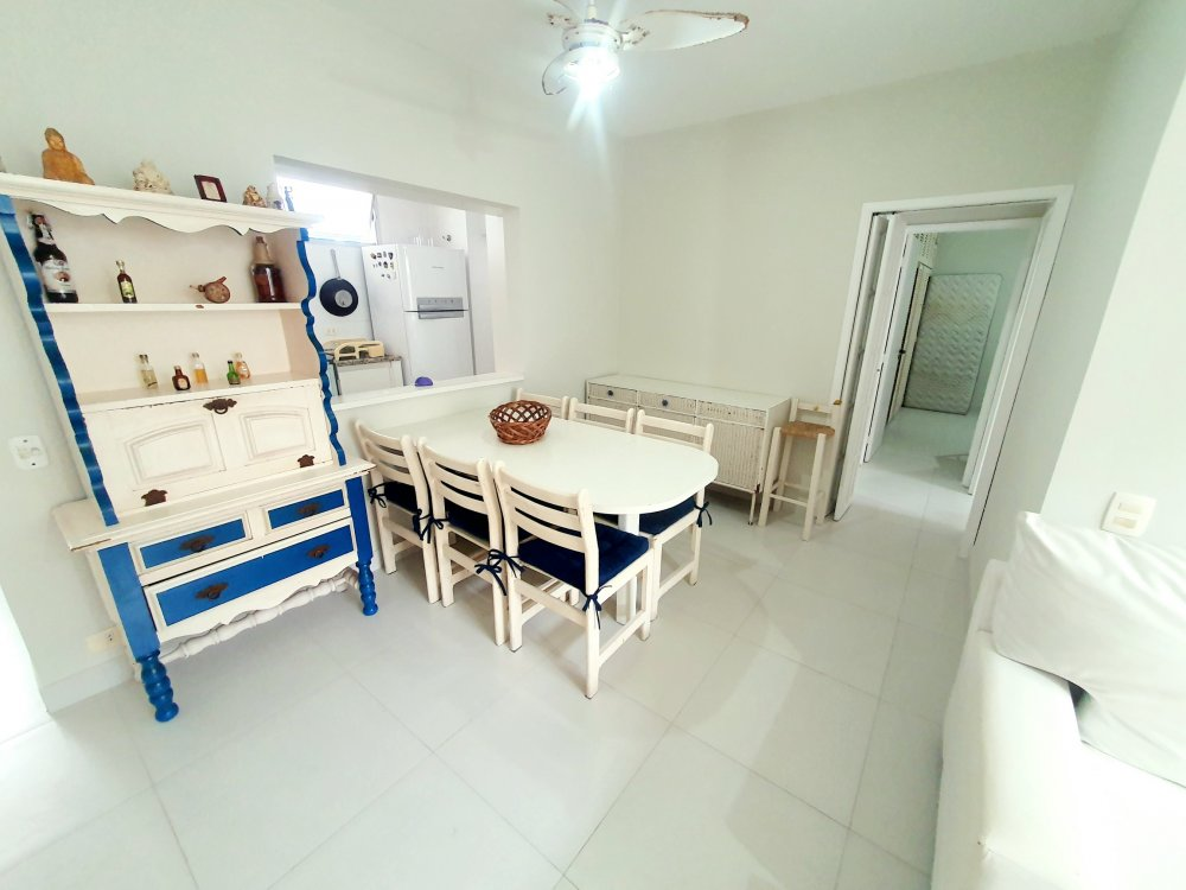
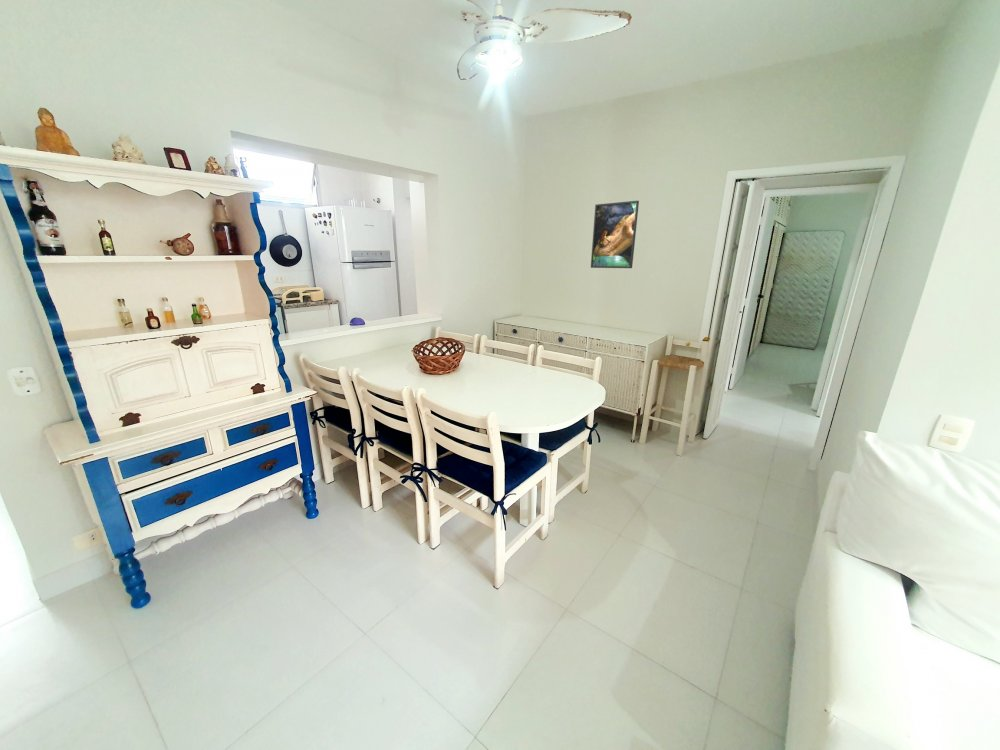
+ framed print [590,200,640,269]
